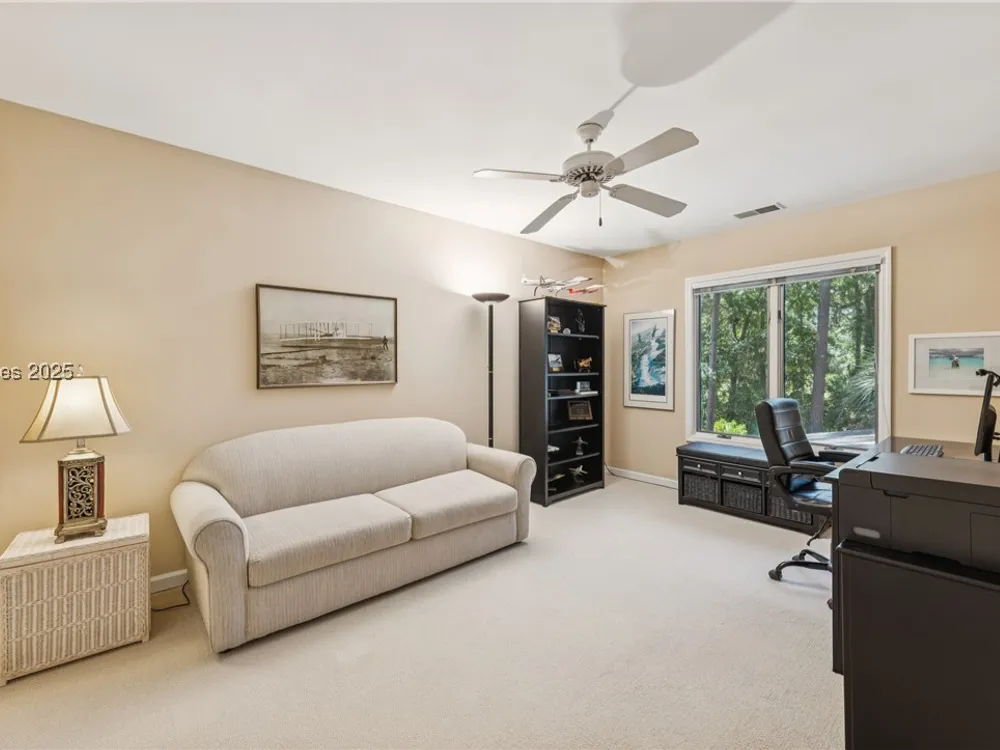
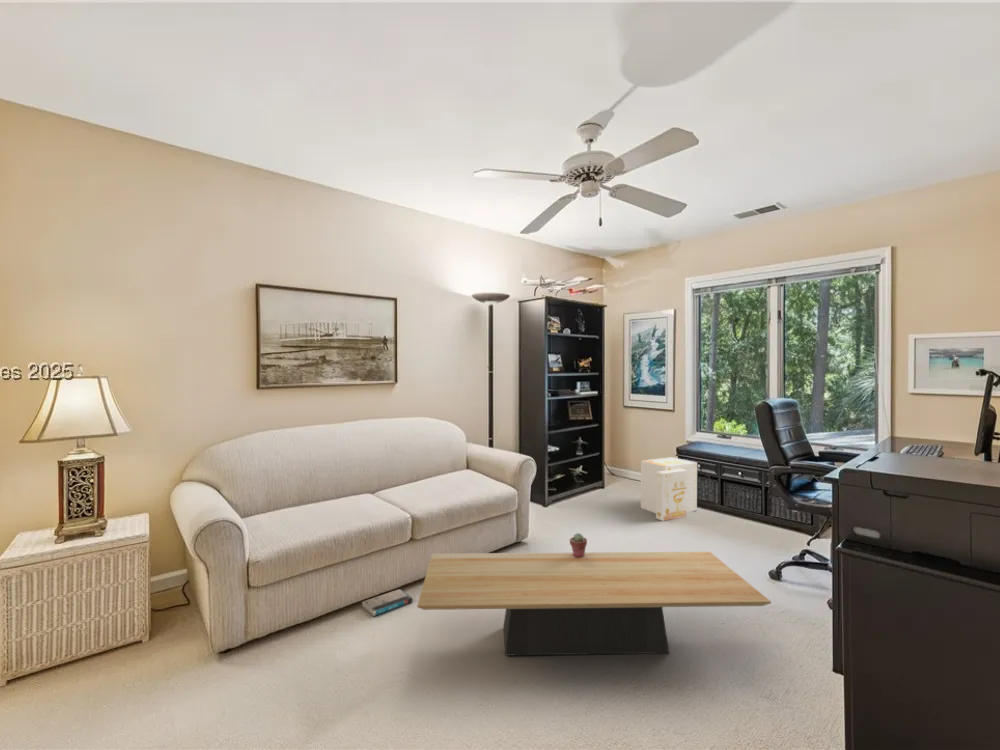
+ product box [640,456,698,522]
+ book [361,588,414,617]
+ coffee table [416,551,772,657]
+ potted succulent [569,532,588,557]
